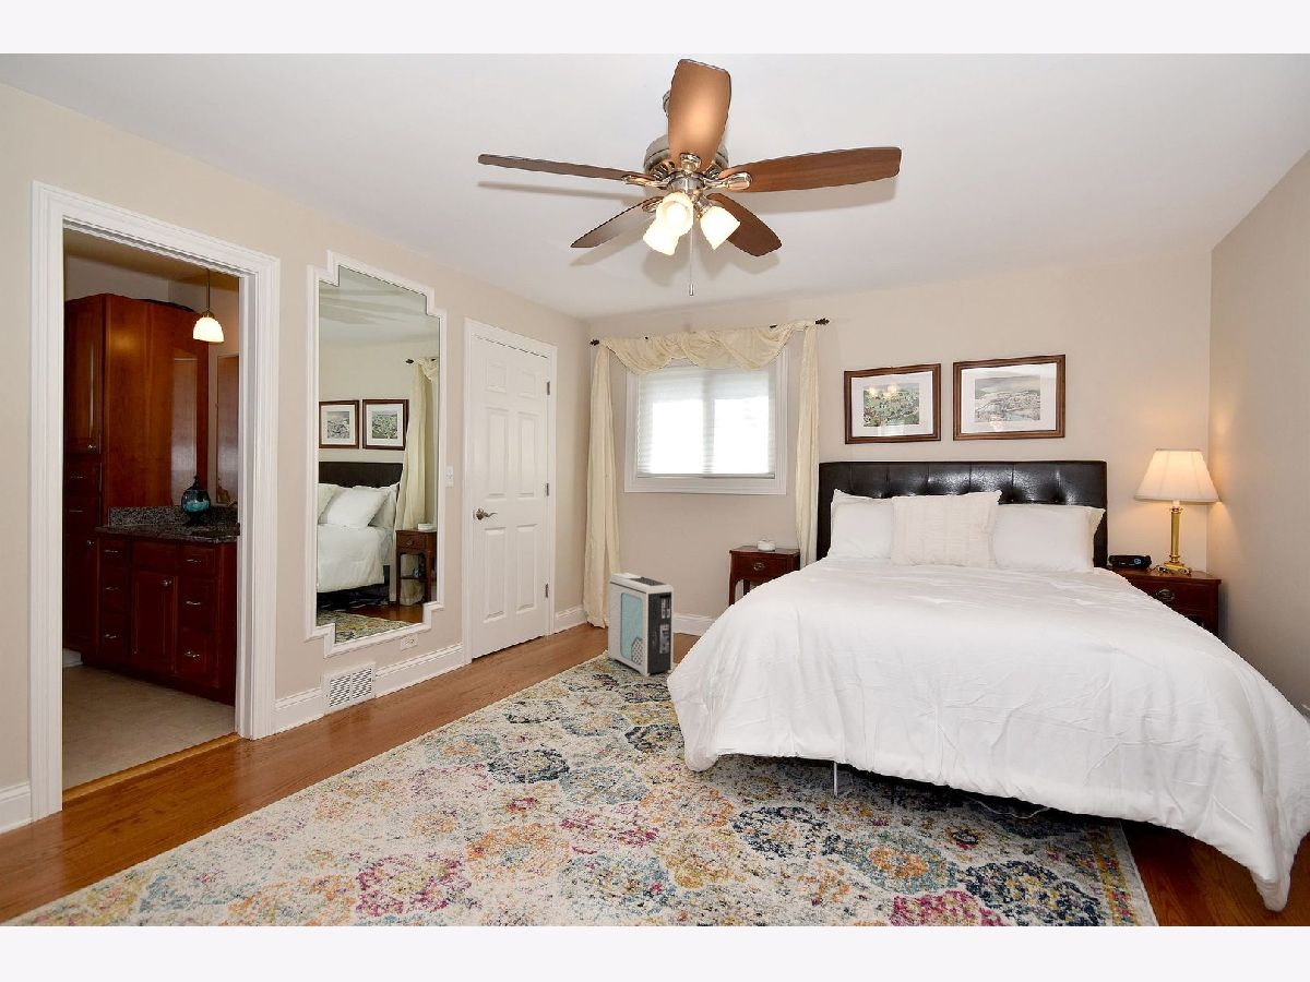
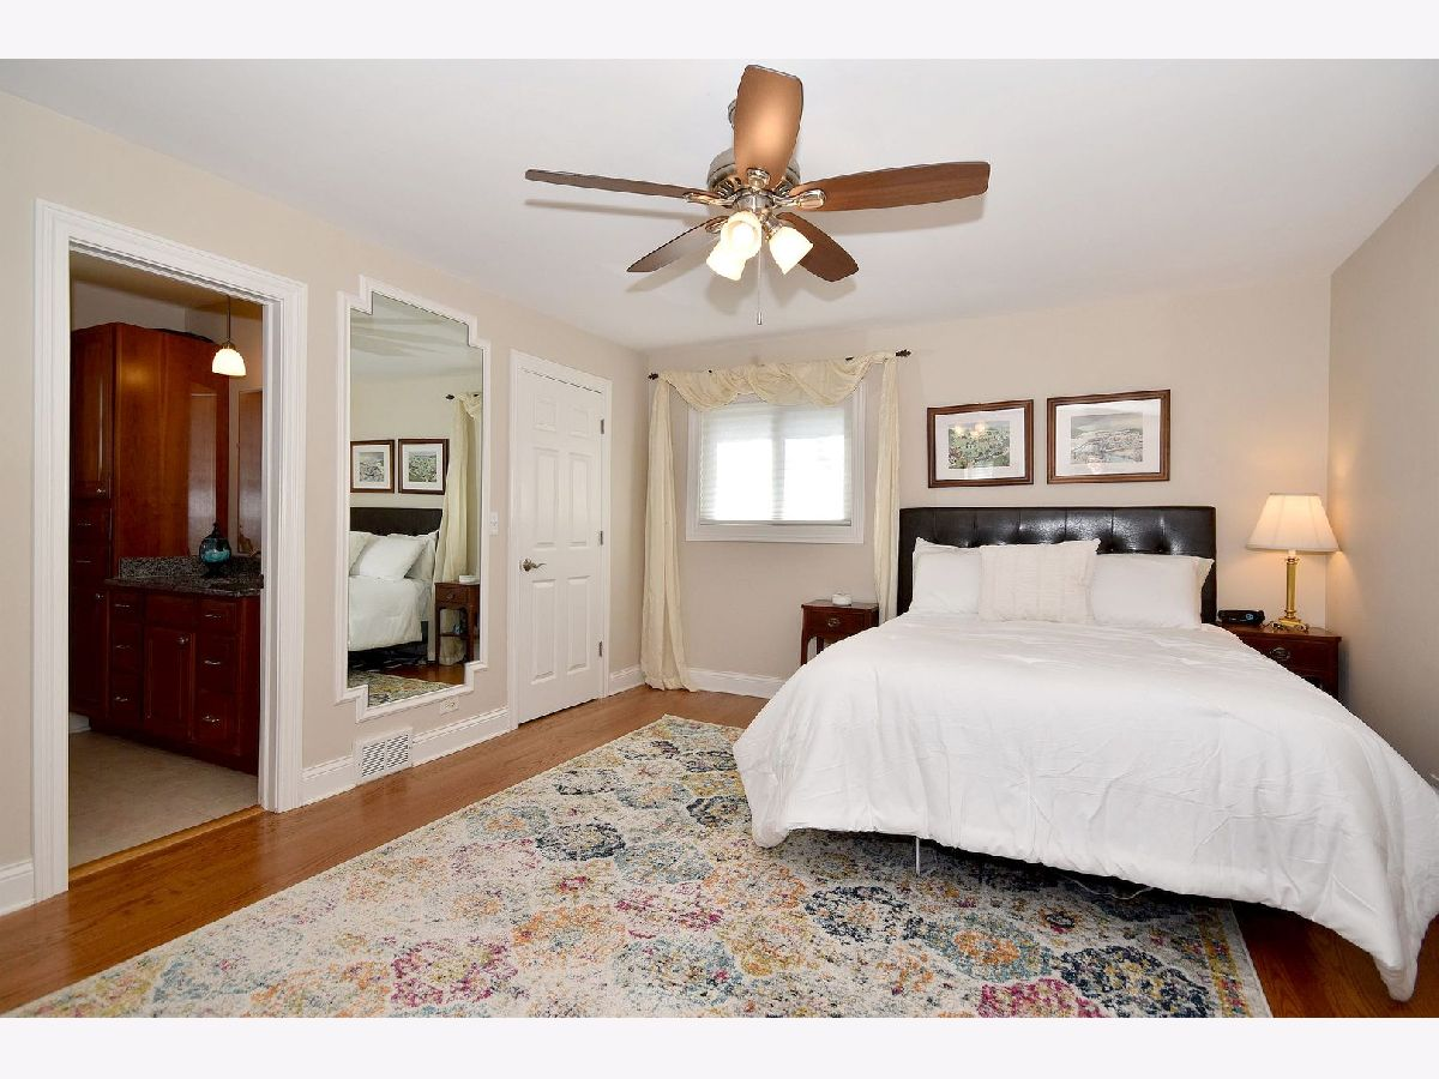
- air purifier [607,572,675,679]
